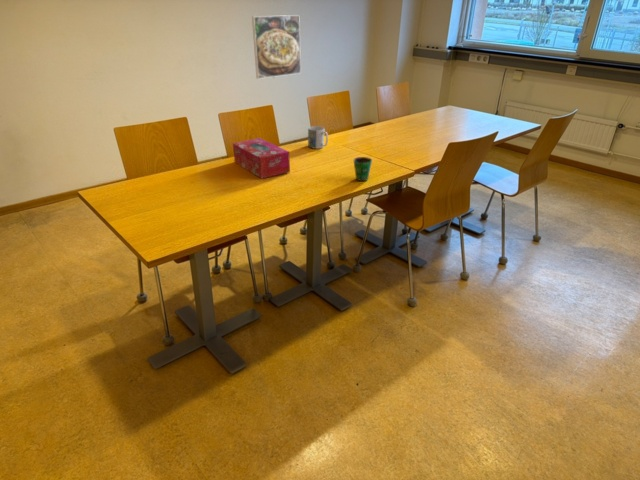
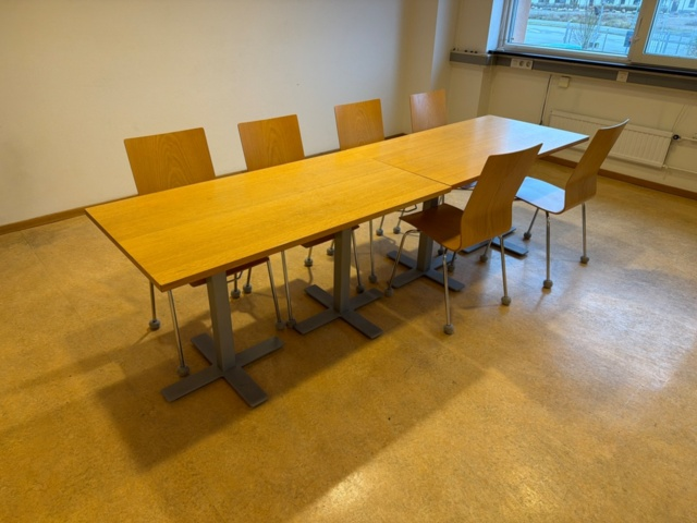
- mug [307,125,329,150]
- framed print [251,14,302,80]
- tissue box [232,137,291,180]
- cup [352,156,373,182]
